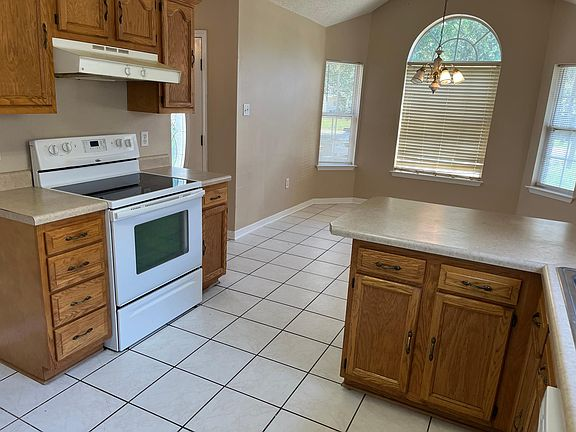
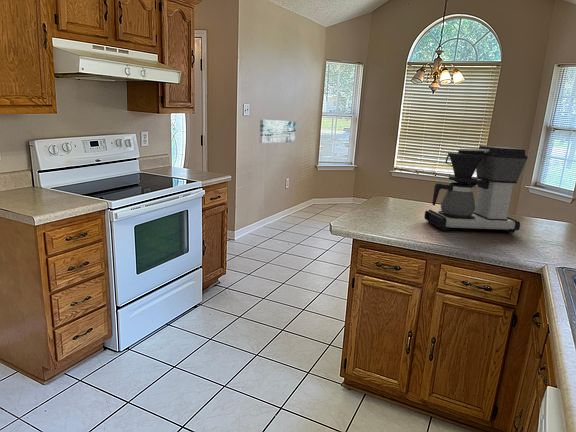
+ coffee maker [423,145,529,234]
+ wall art [258,119,297,144]
